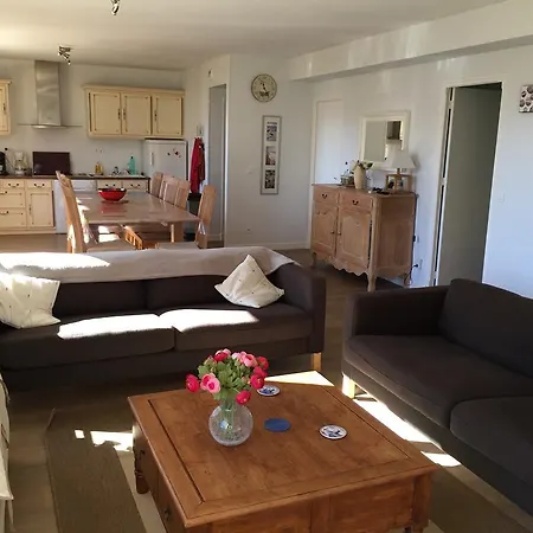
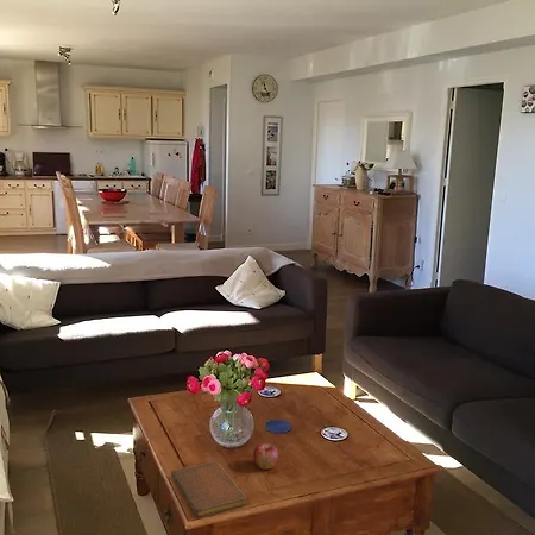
+ notebook [170,460,247,518]
+ apple [252,442,279,471]
